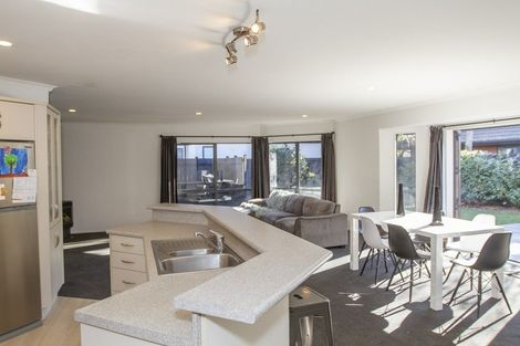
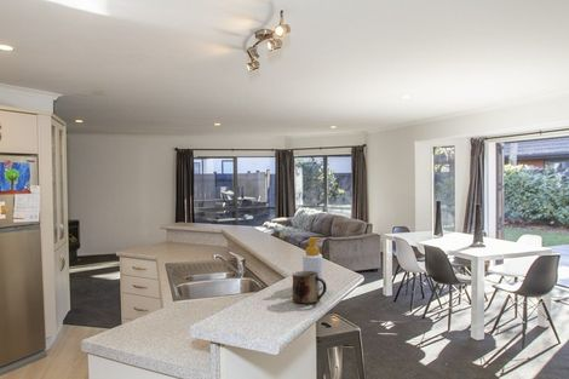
+ soap bottle [301,236,324,289]
+ mug [292,270,328,305]
